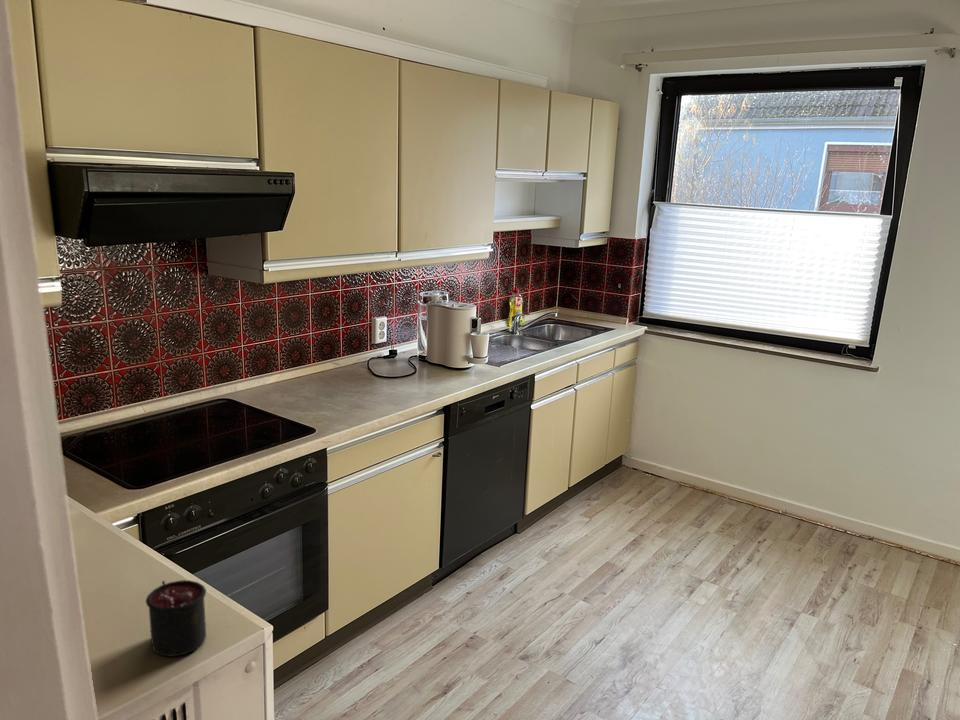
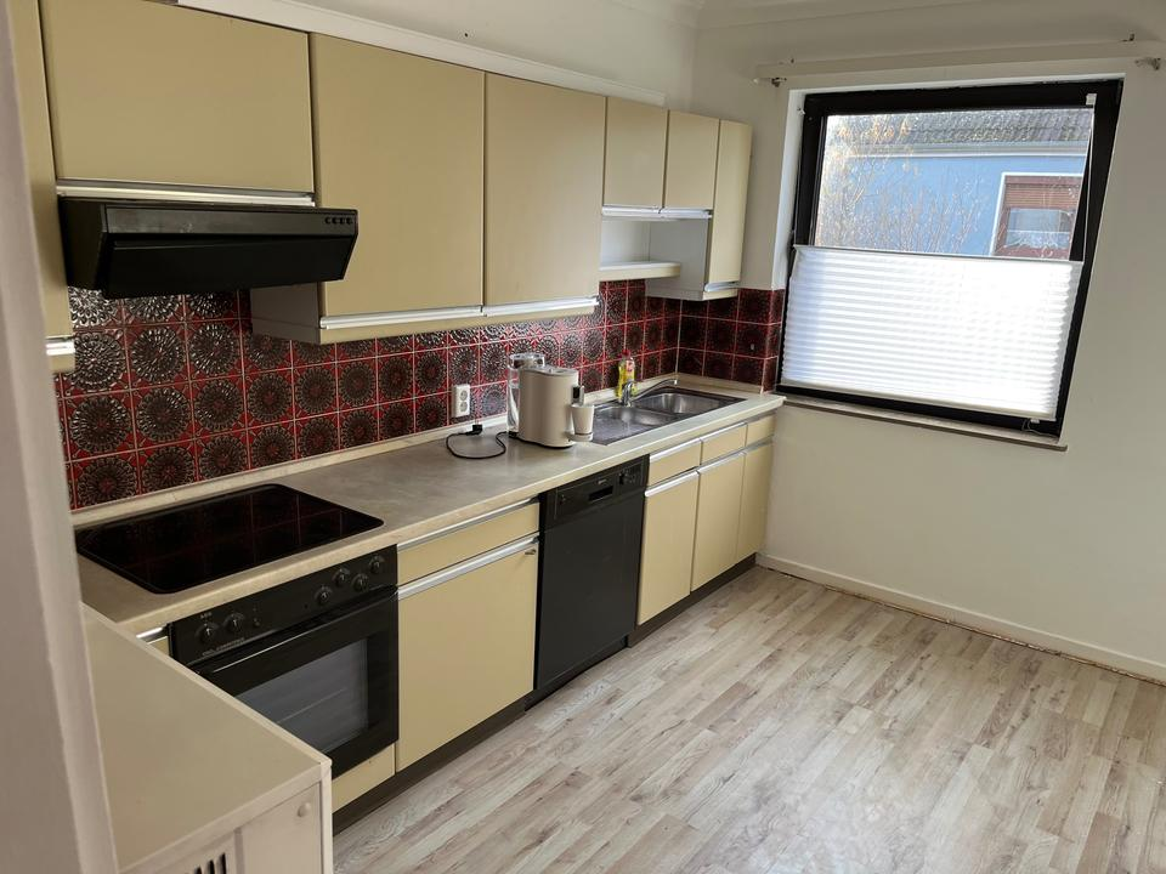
- candle [145,579,207,658]
